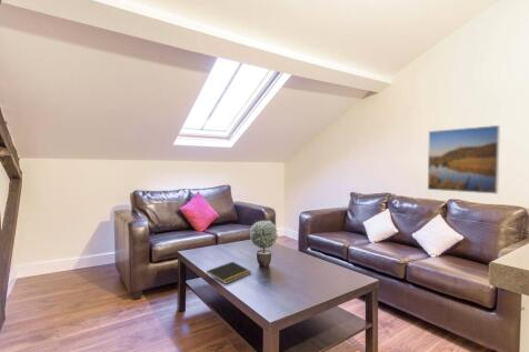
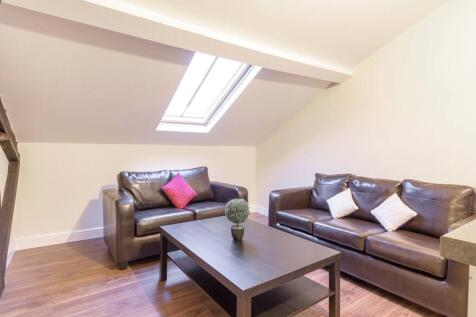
- notepad [206,261,252,285]
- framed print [427,124,501,195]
